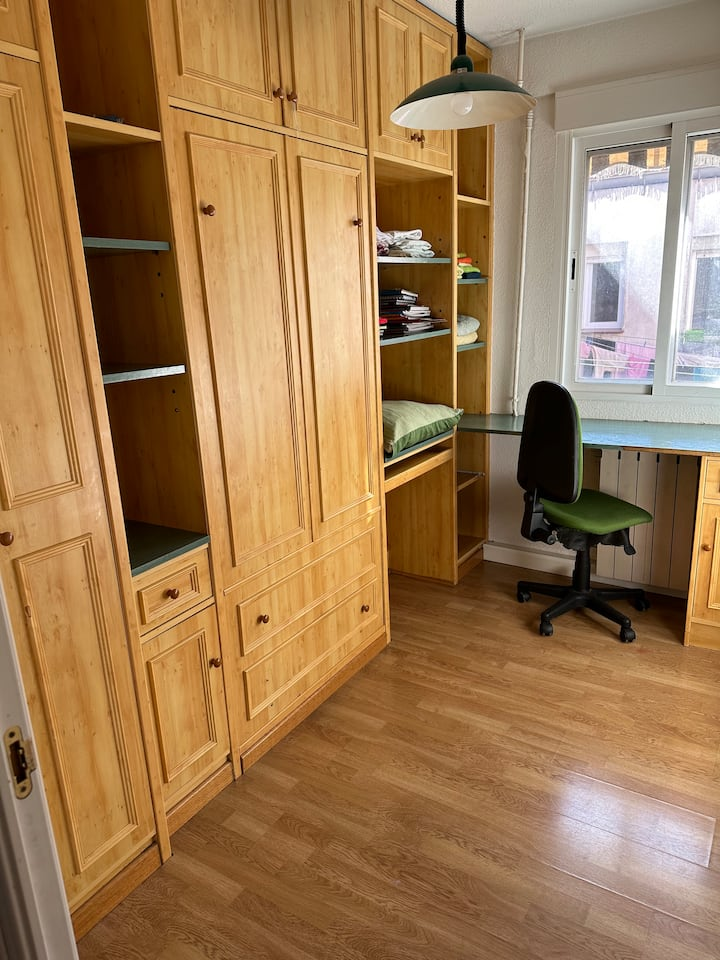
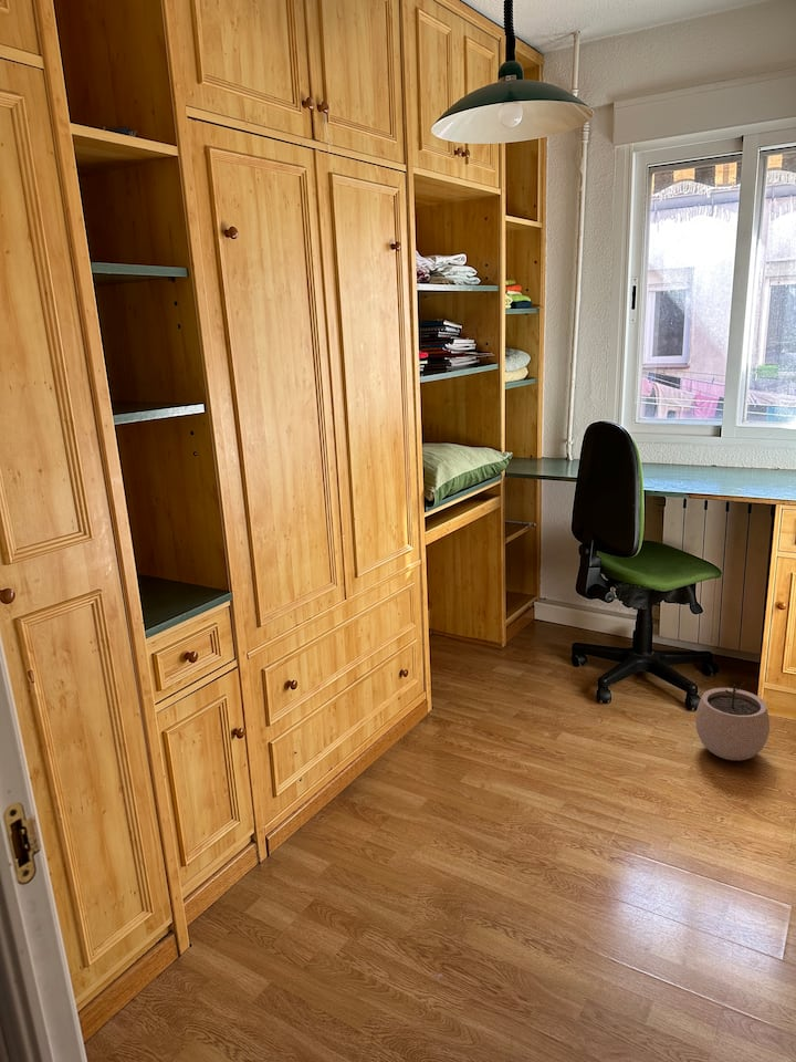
+ plant pot [694,675,771,761]
